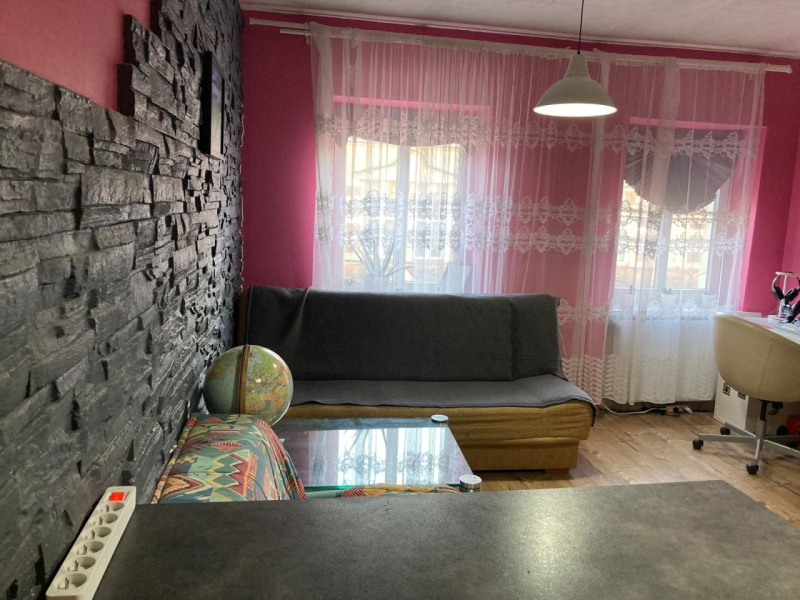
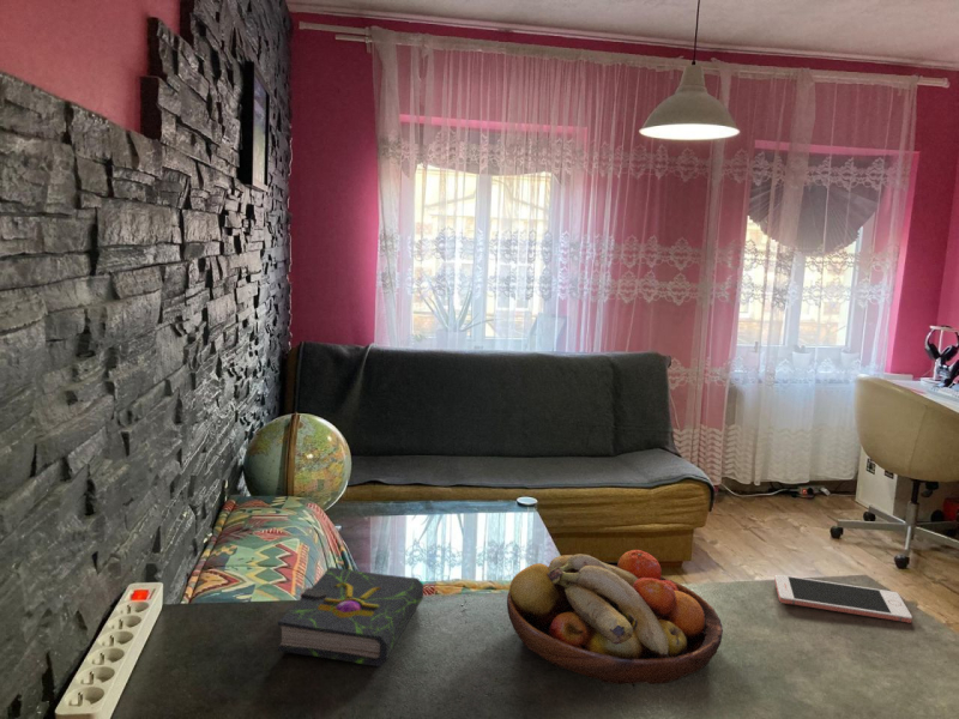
+ book [277,566,424,667]
+ cell phone [773,574,913,624]
+ fruit bowl [506,549,724,685]
